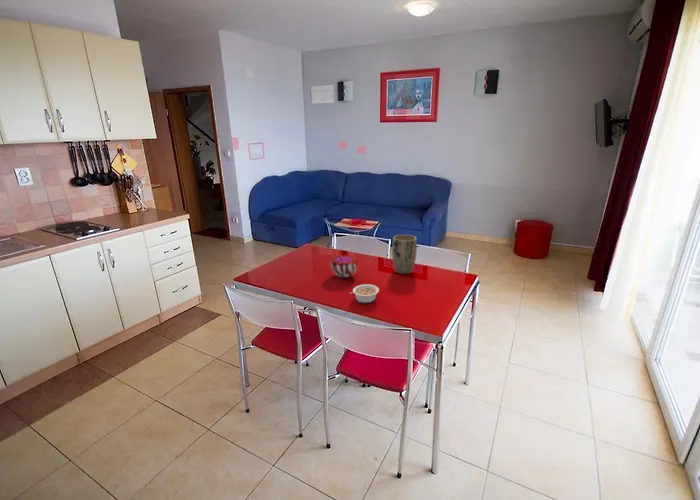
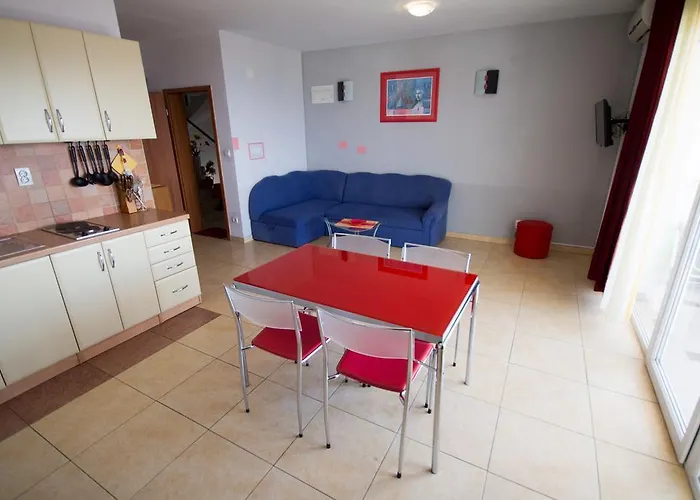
- plant pot [391,234,418,275]
- legume [349,283,380,304]
- decorative bowl [330,254,359,278]
